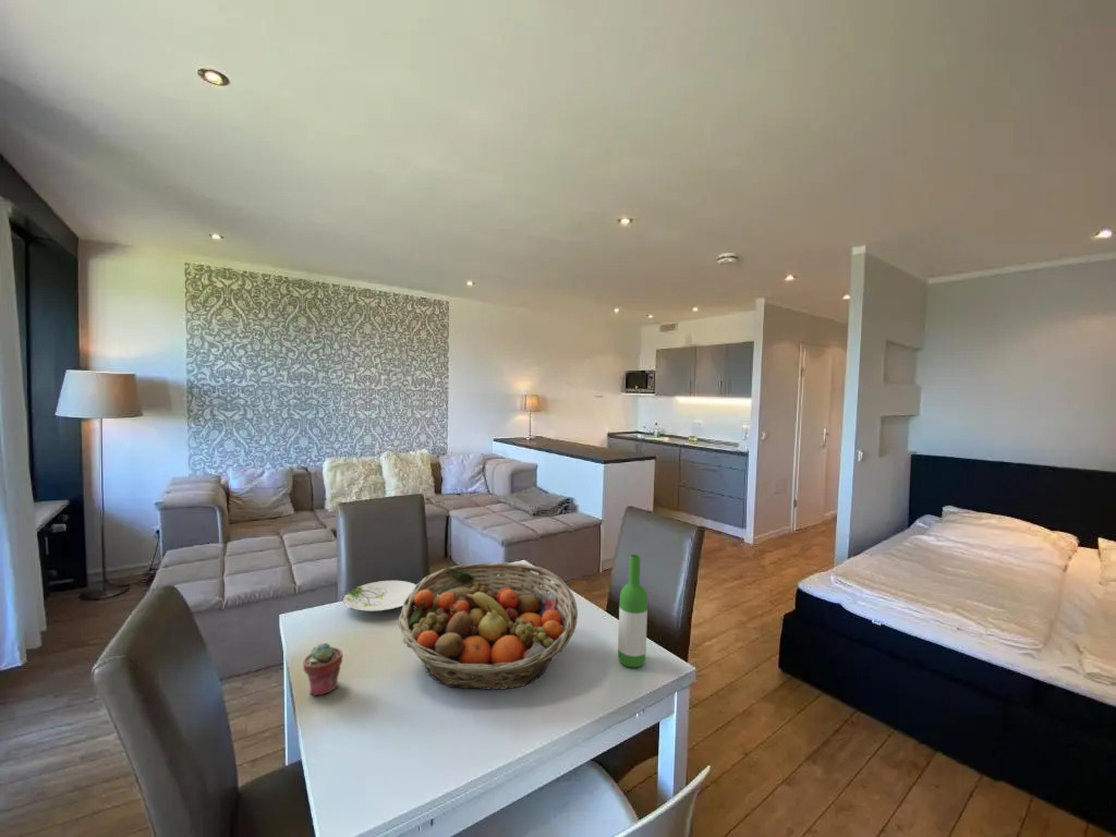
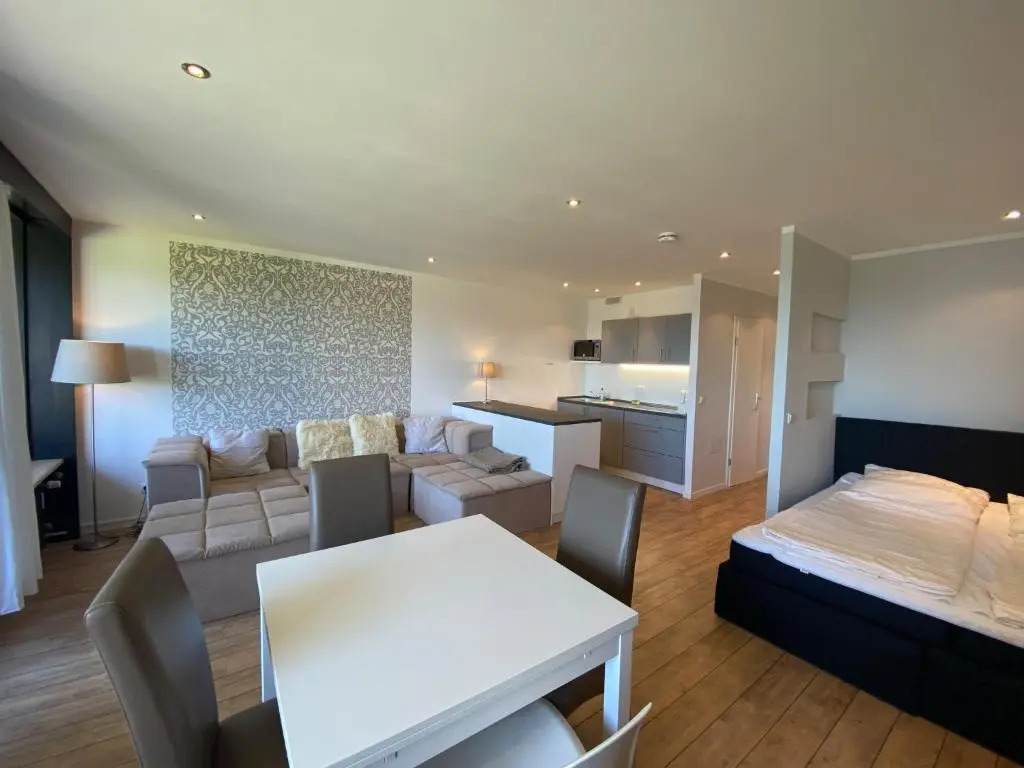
- potted succulent [302,642,344,696]
- fruit basket [398,561,579,691]
- plate [342,580,416,612]
- wine bottle [617,554,648,668]
